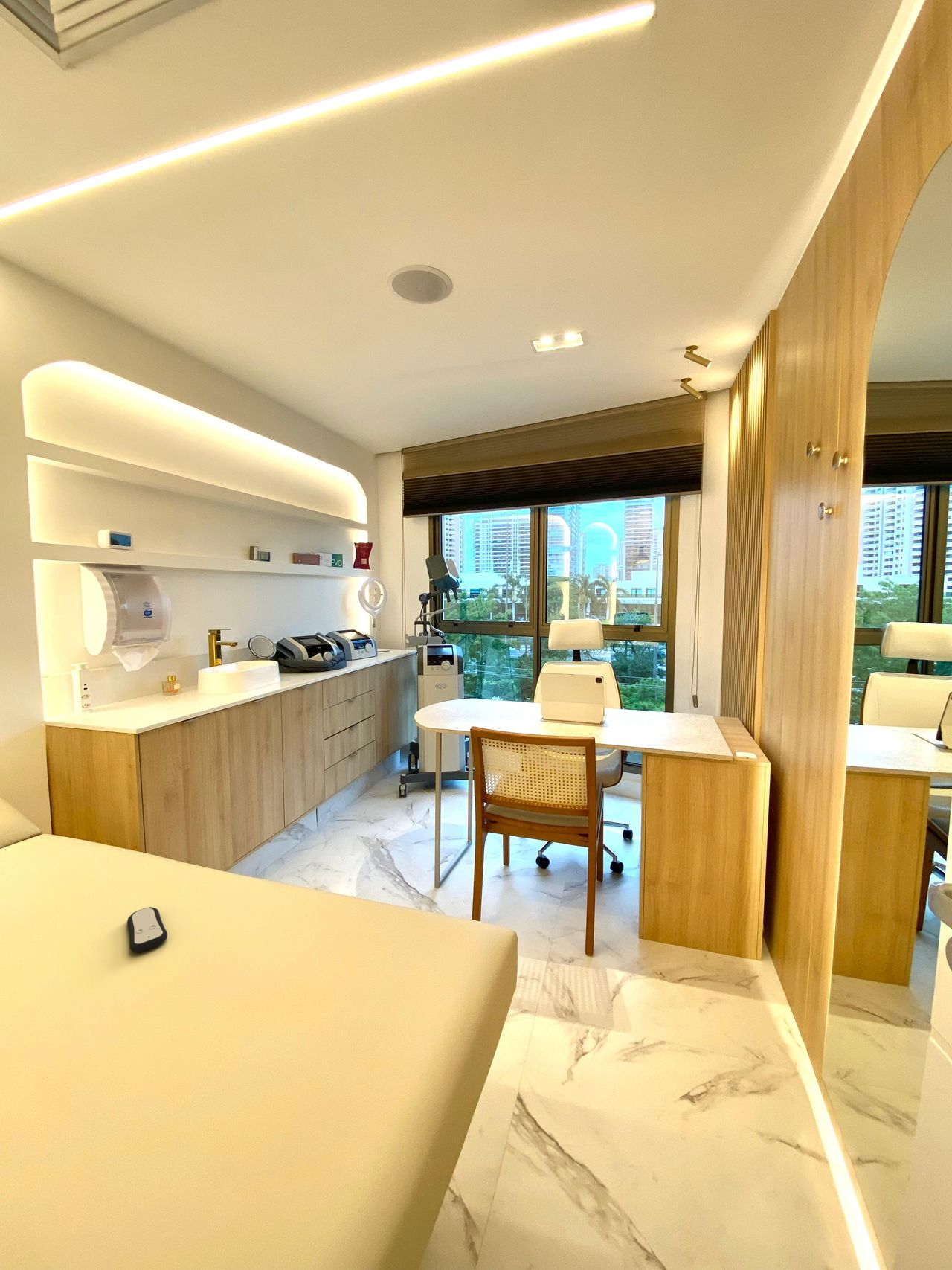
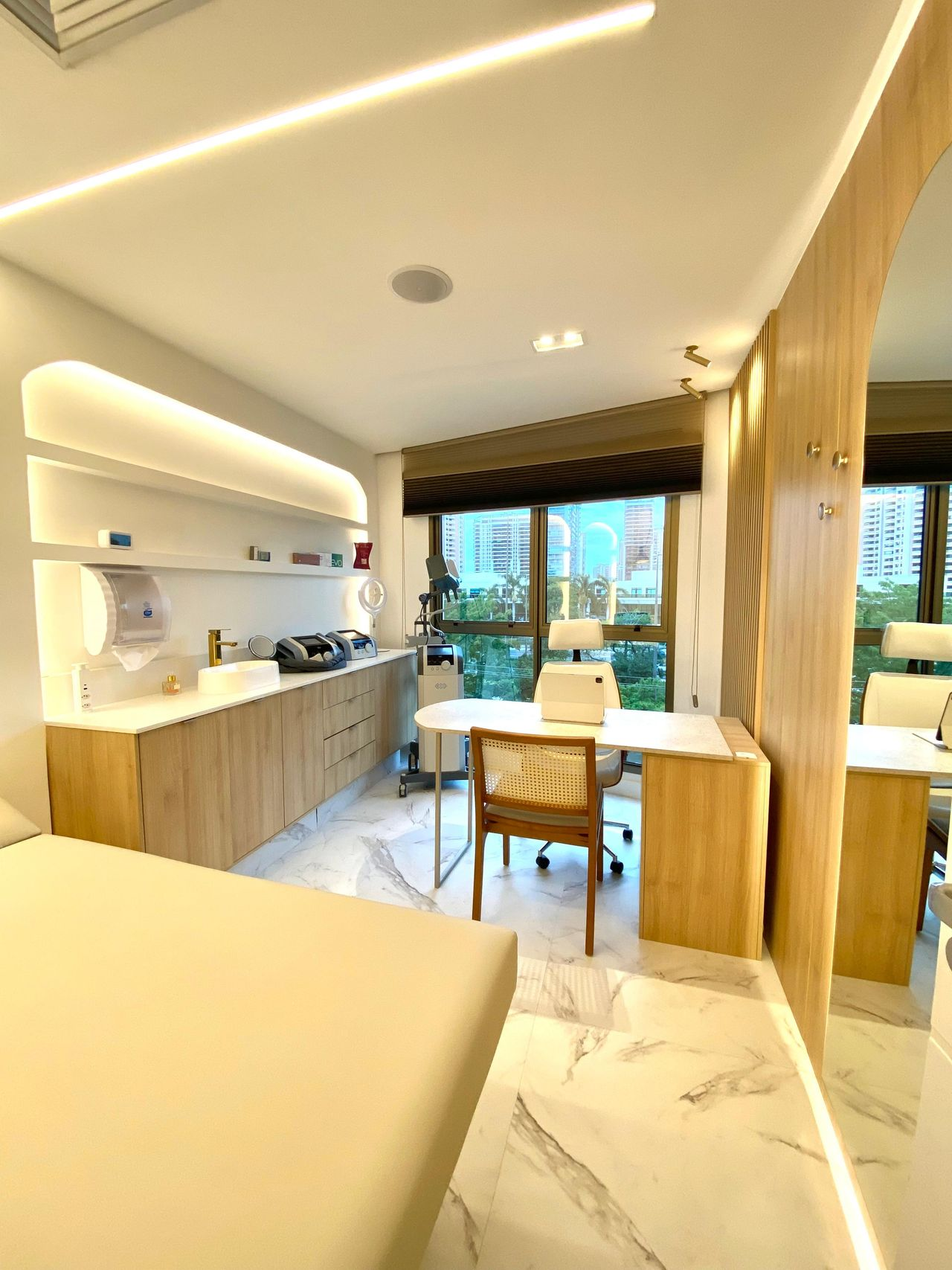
- remote control [126,906,168,953]
